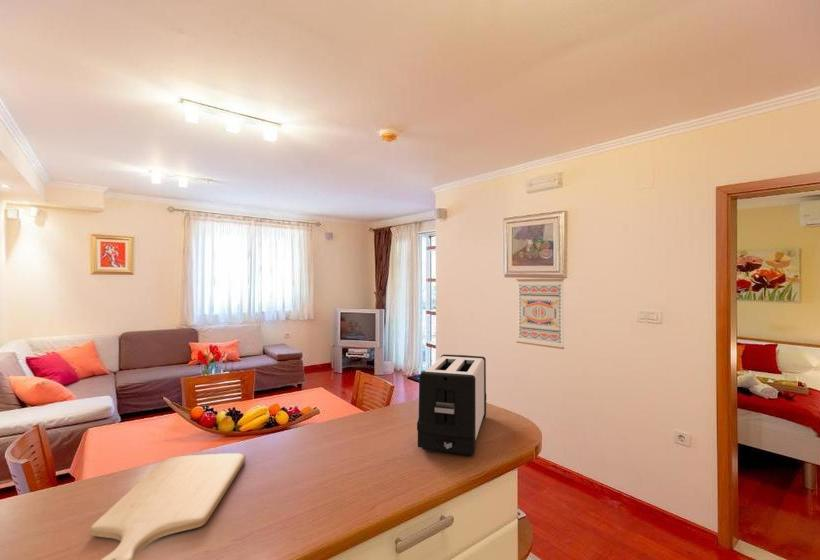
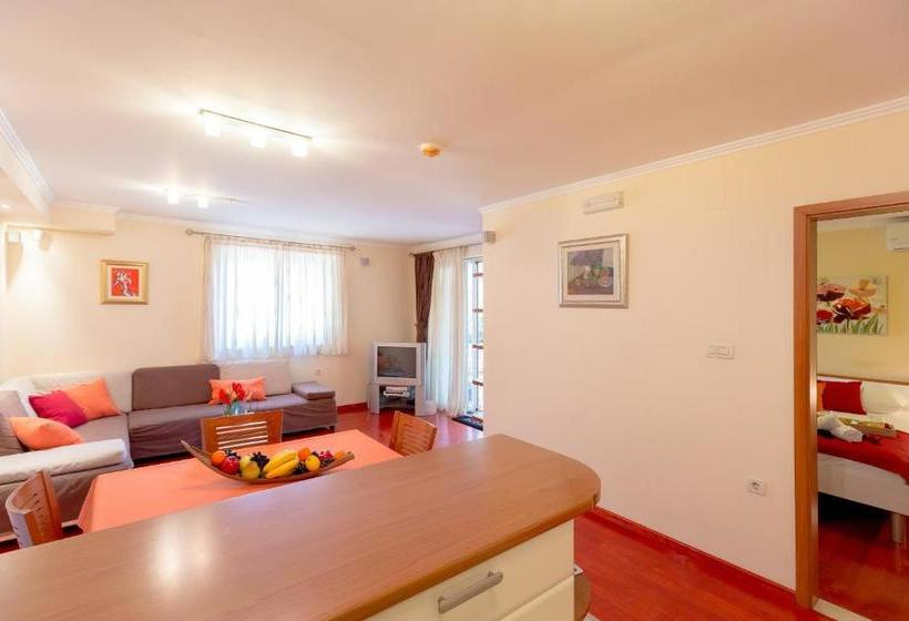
- chopping board [89,452,246,560]
- toaster [416,354,487,456]
- wall art [515,278,565,350]
